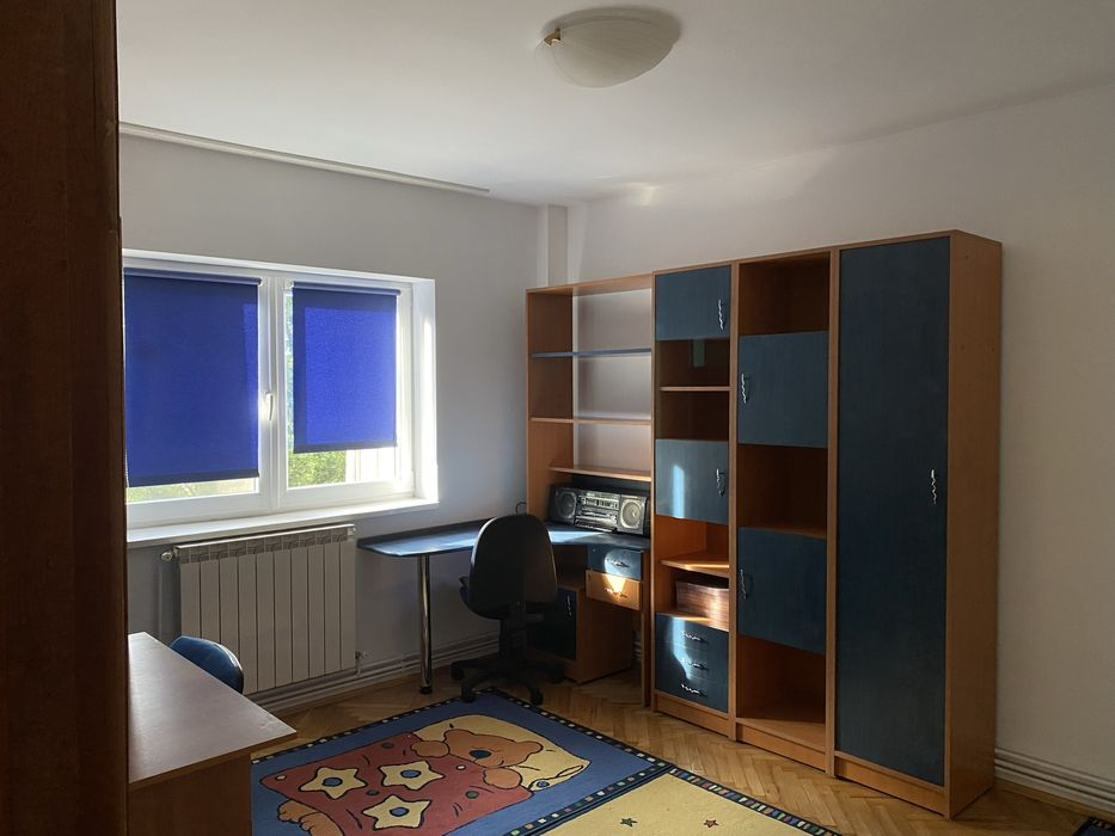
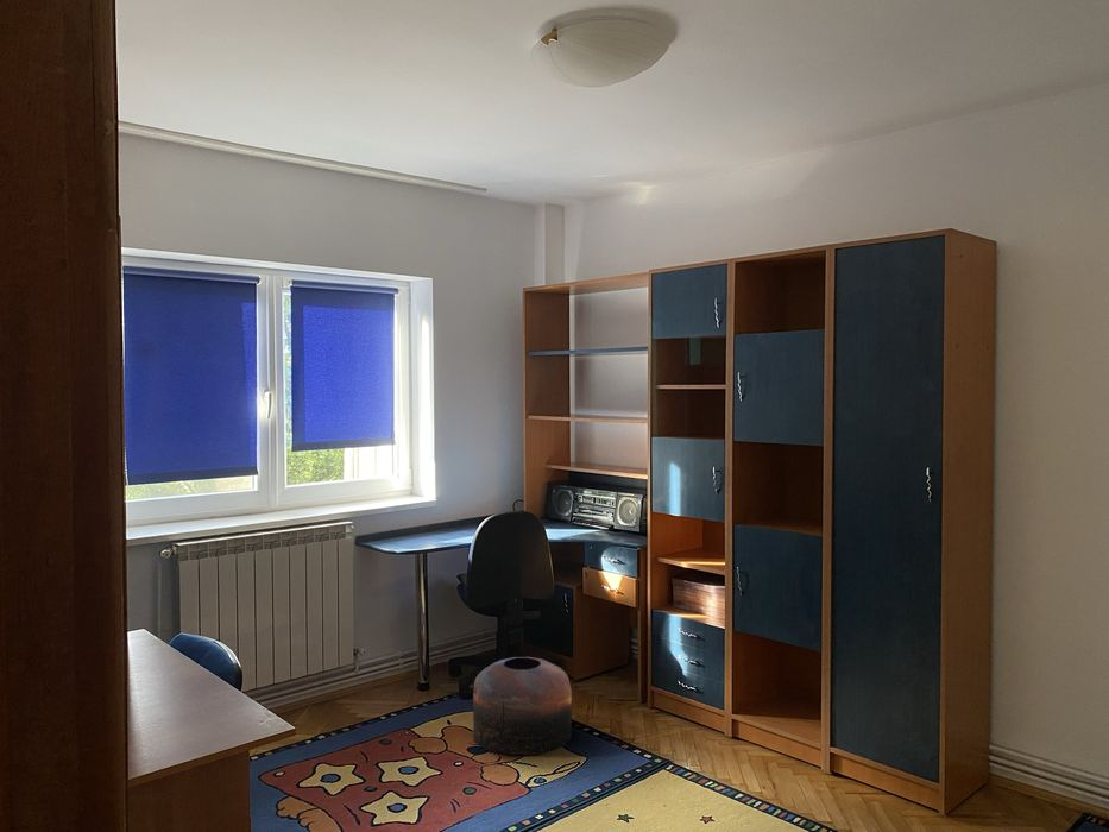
+ pouf [472,656,573,757]
